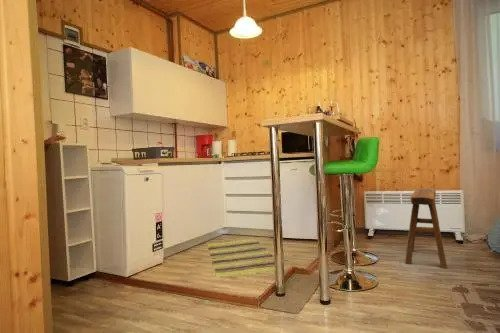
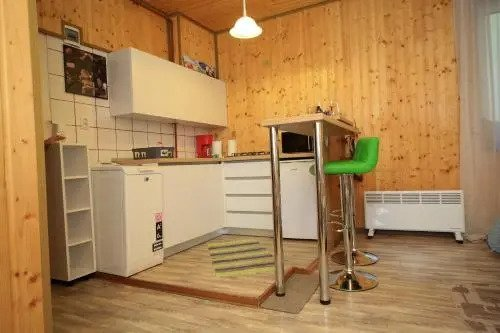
- stool [404,188,448,270]
